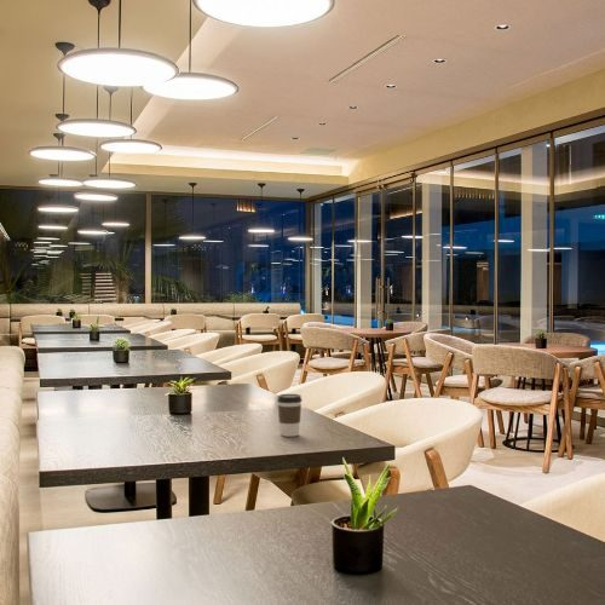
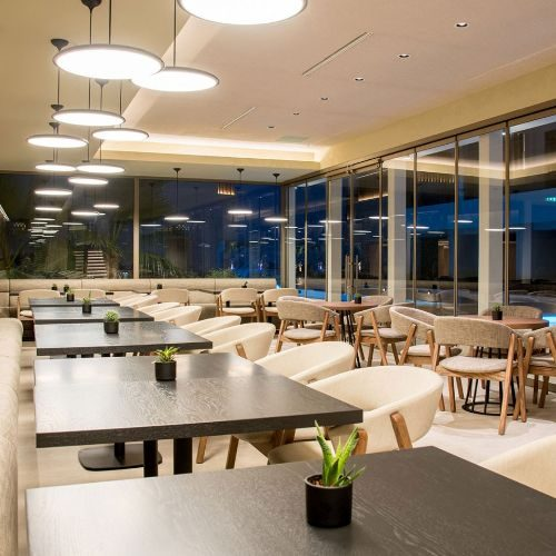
- coffee cup [276,393,302,438]
